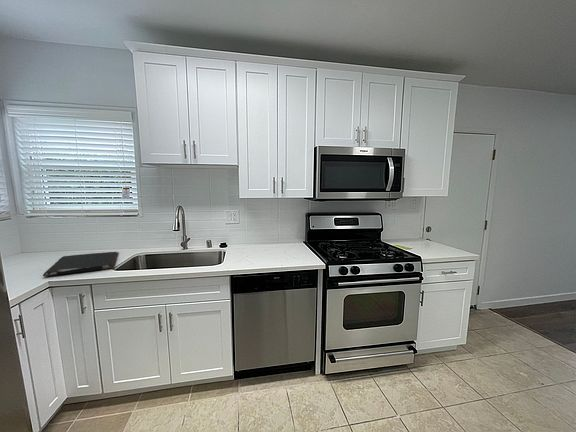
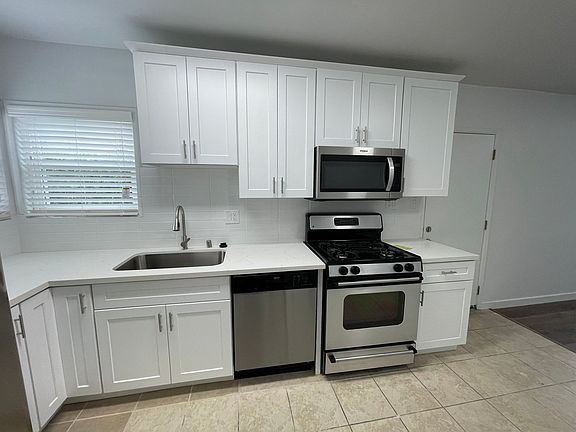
- cutting board [42,251,119,277]
